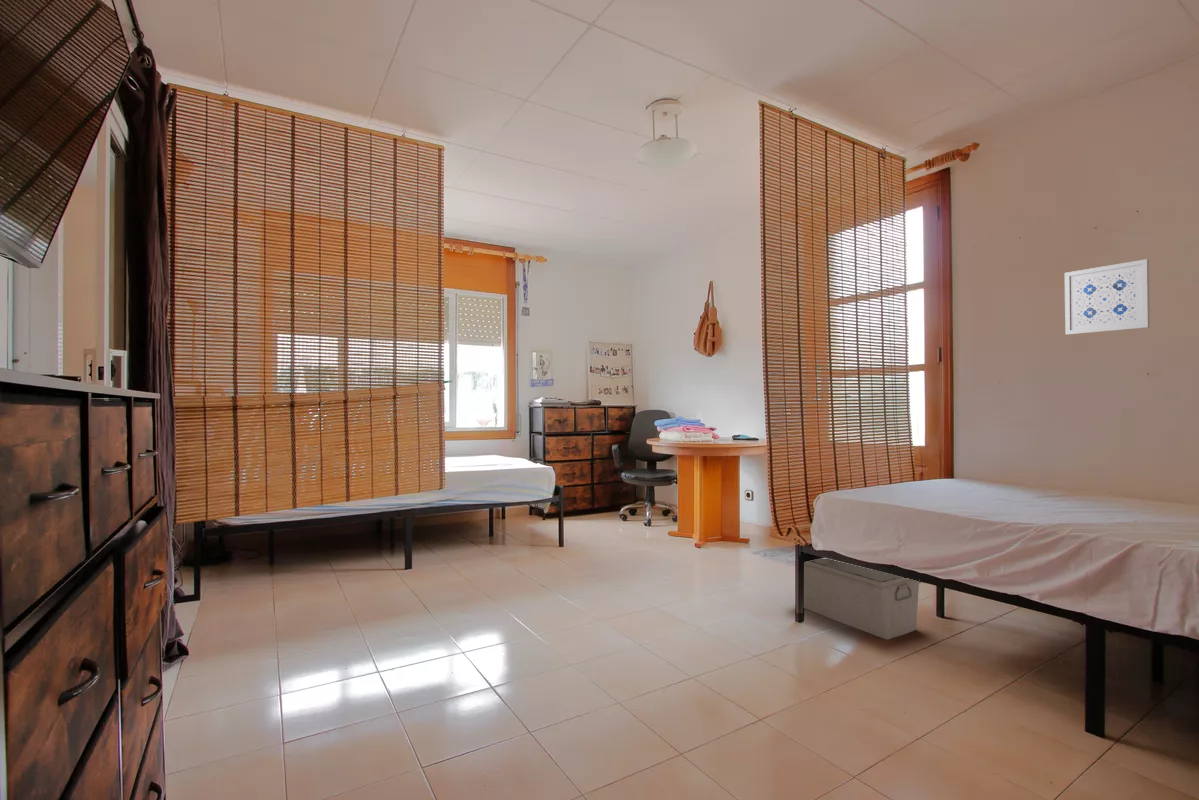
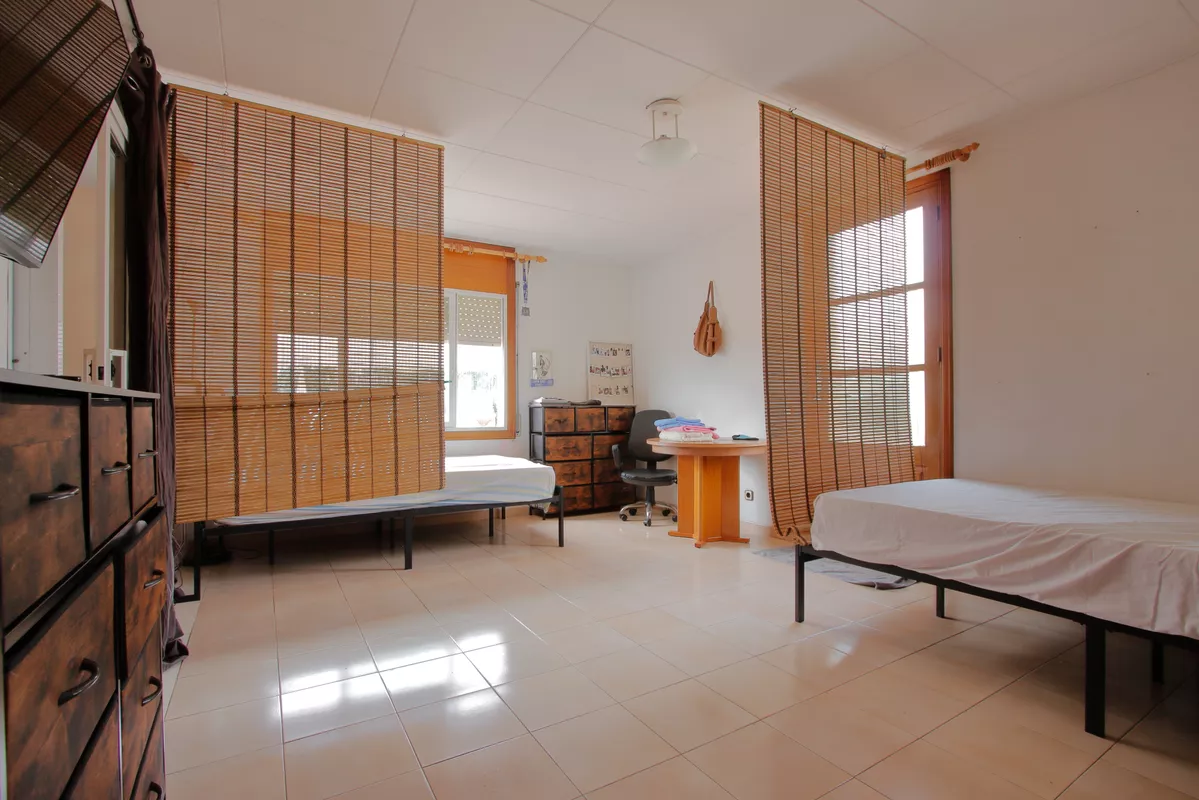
- storage bin [803,559,920,640]
- wall art [1064,258,1151,336]
